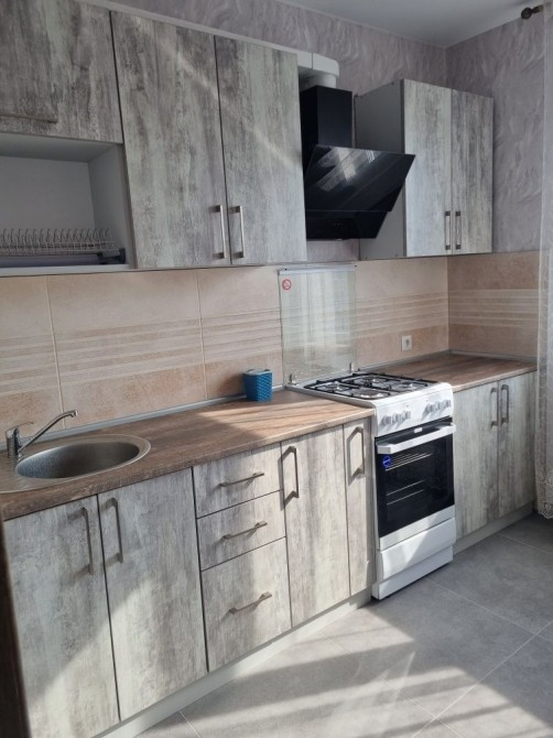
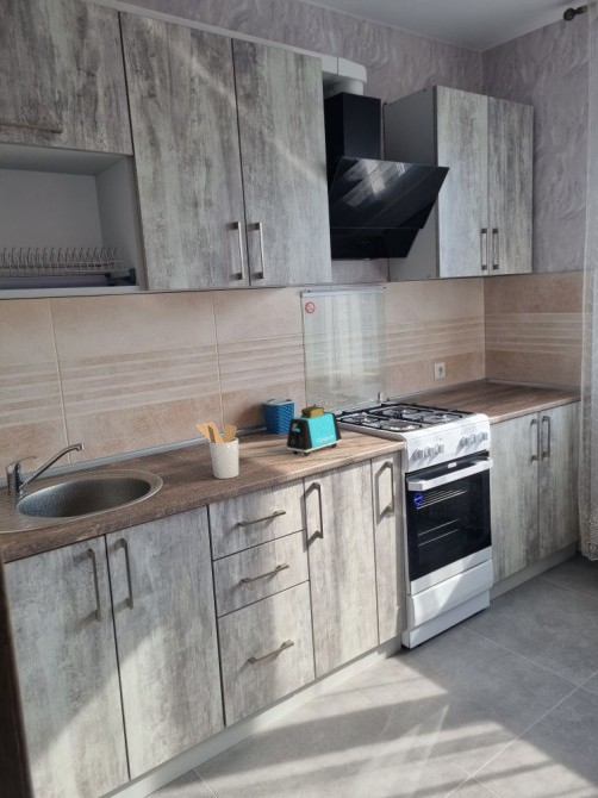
+ utensil holder [195,420,239,480]
+ toaster [286,405,343,457]
